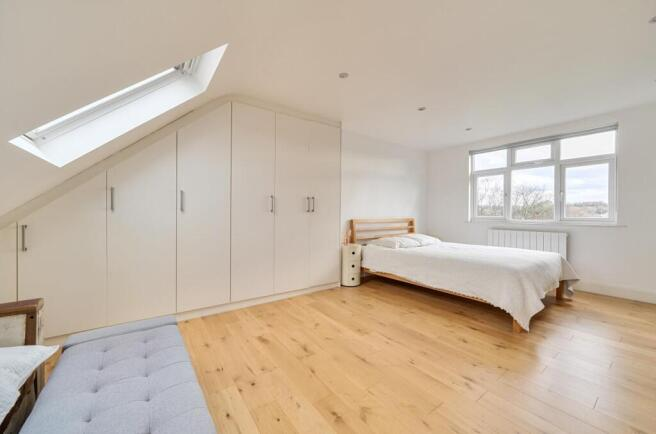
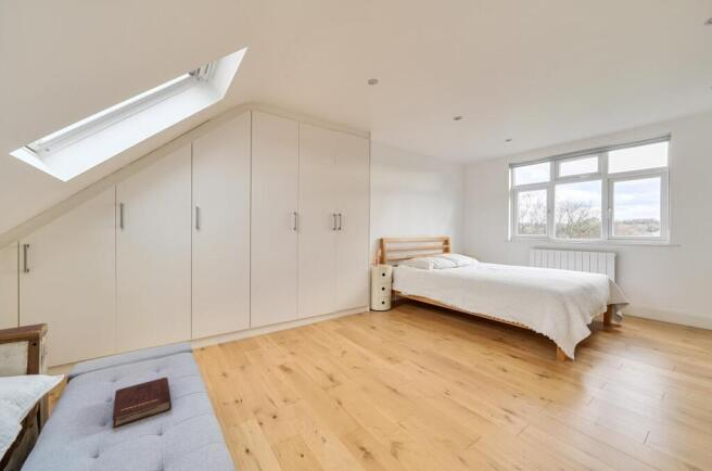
+ hardback book [112,377,173,429]
